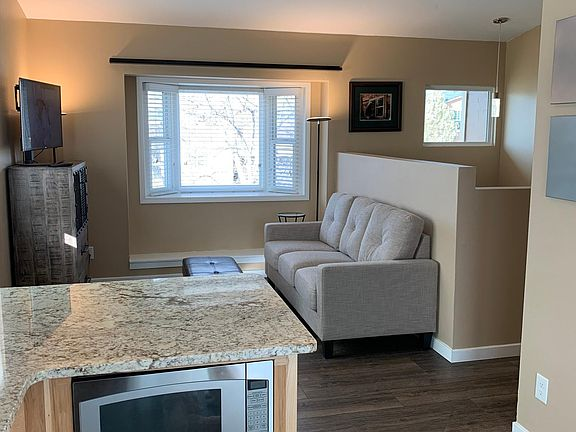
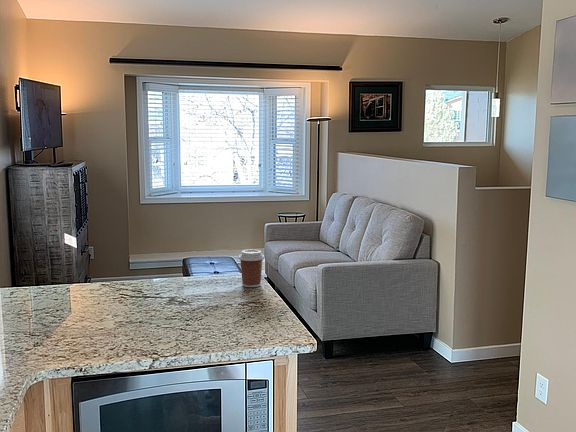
+ coffee cup [237,249,265,288]
